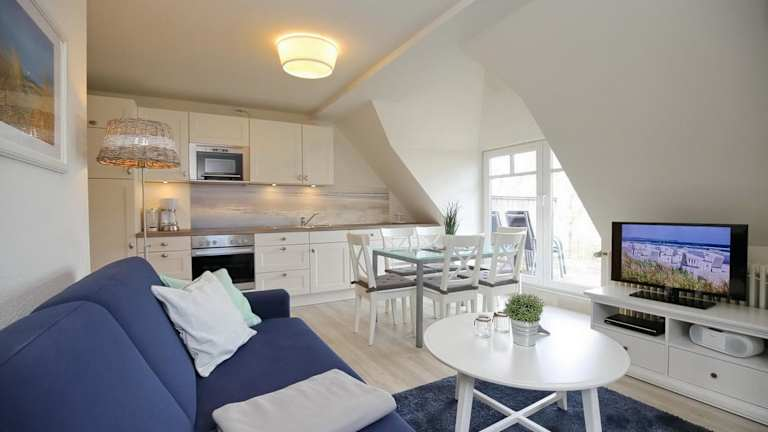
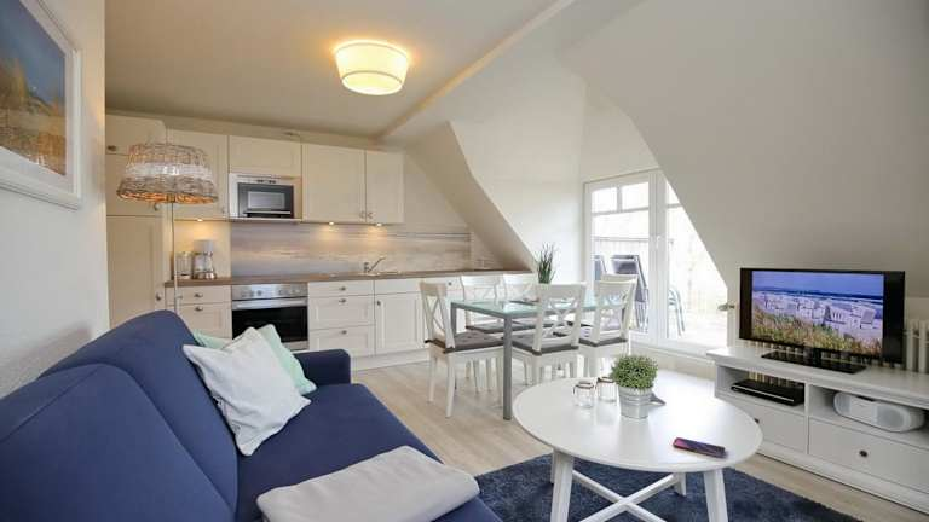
+ smartphone [671,436,726,458]
